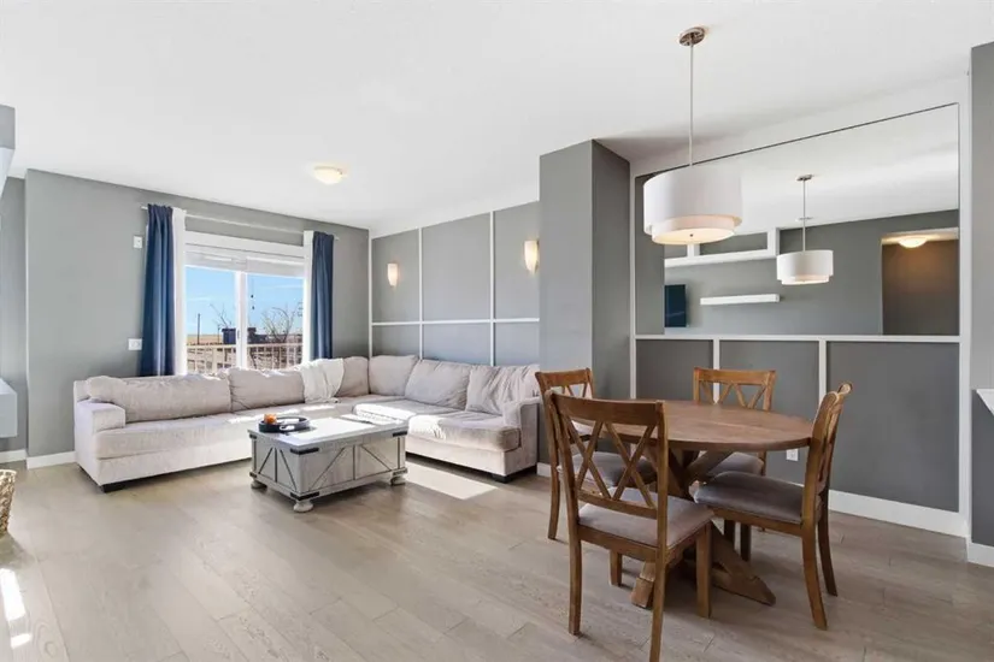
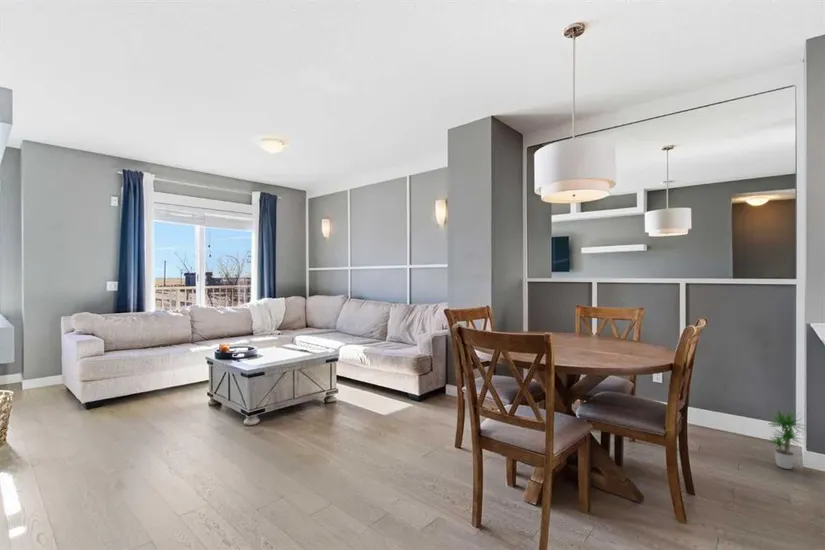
+ potted plant [767,407,809,470]
